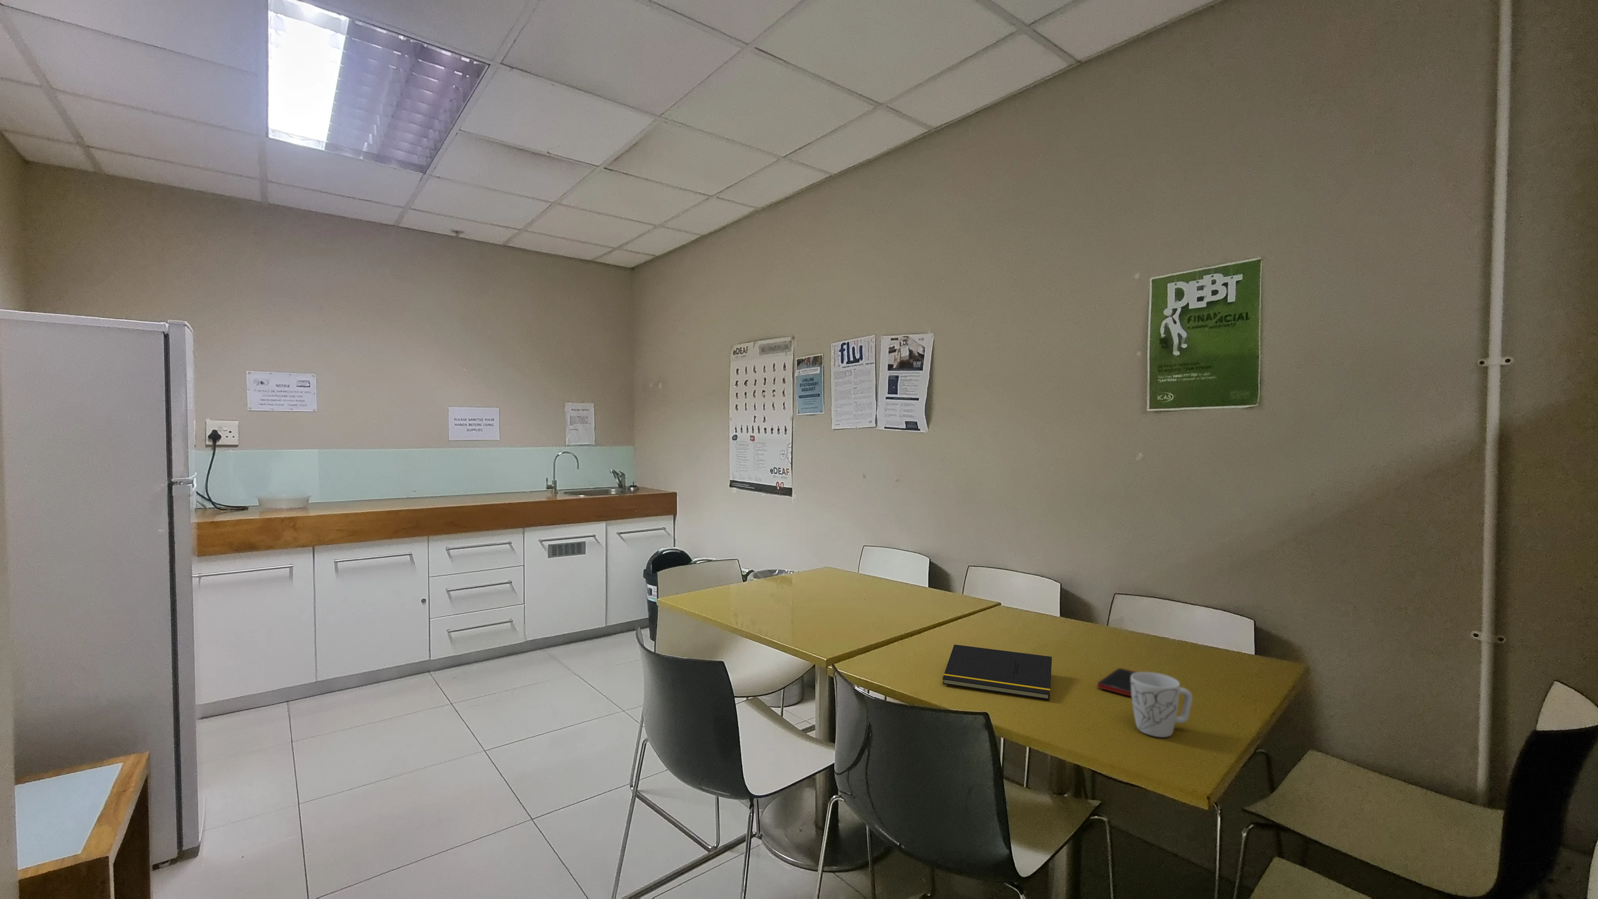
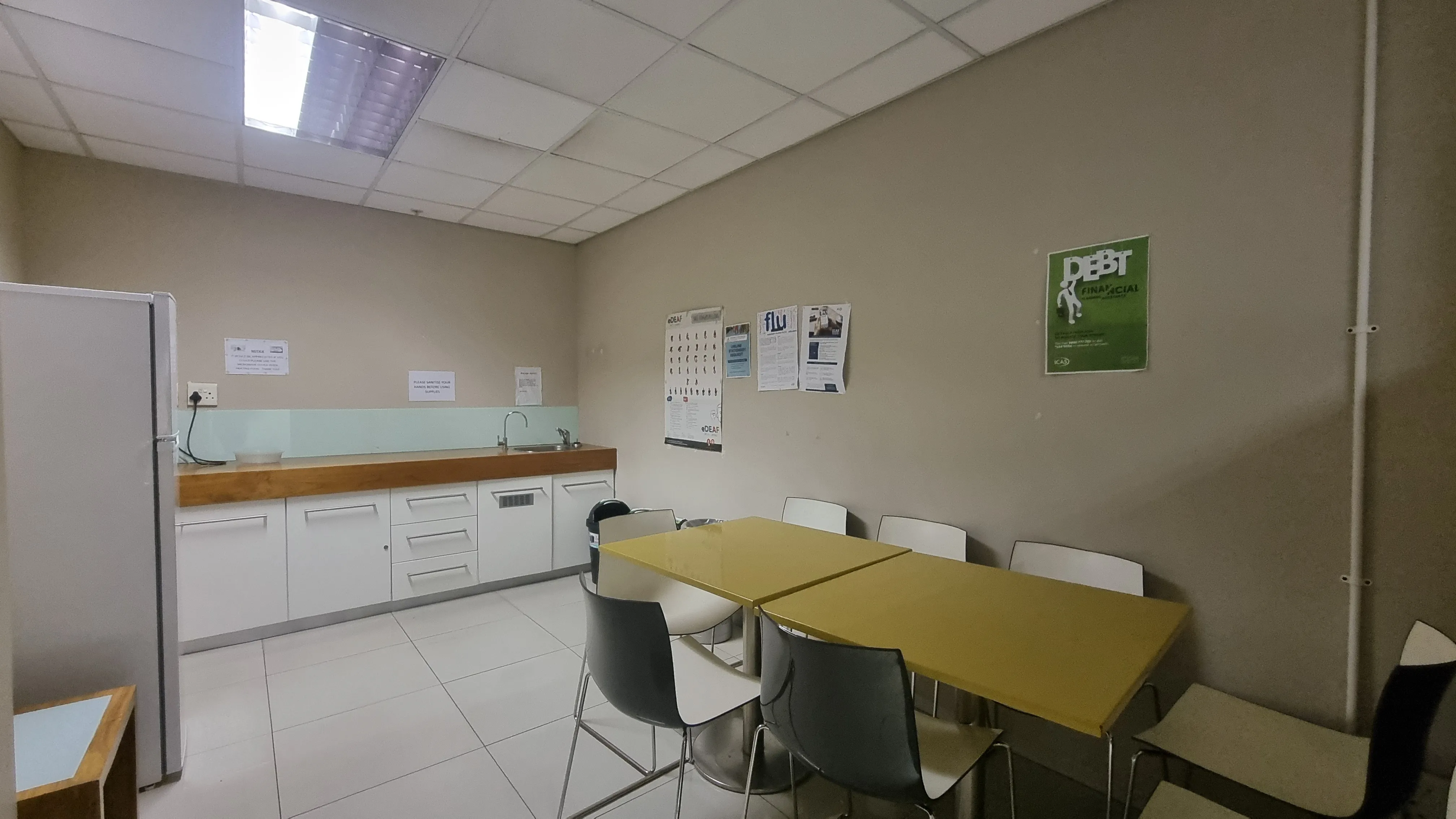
- cell phone [1098,667,1137,696]
- mug [1130,672,1193,738]
- notepad [942,644,1053,700]
